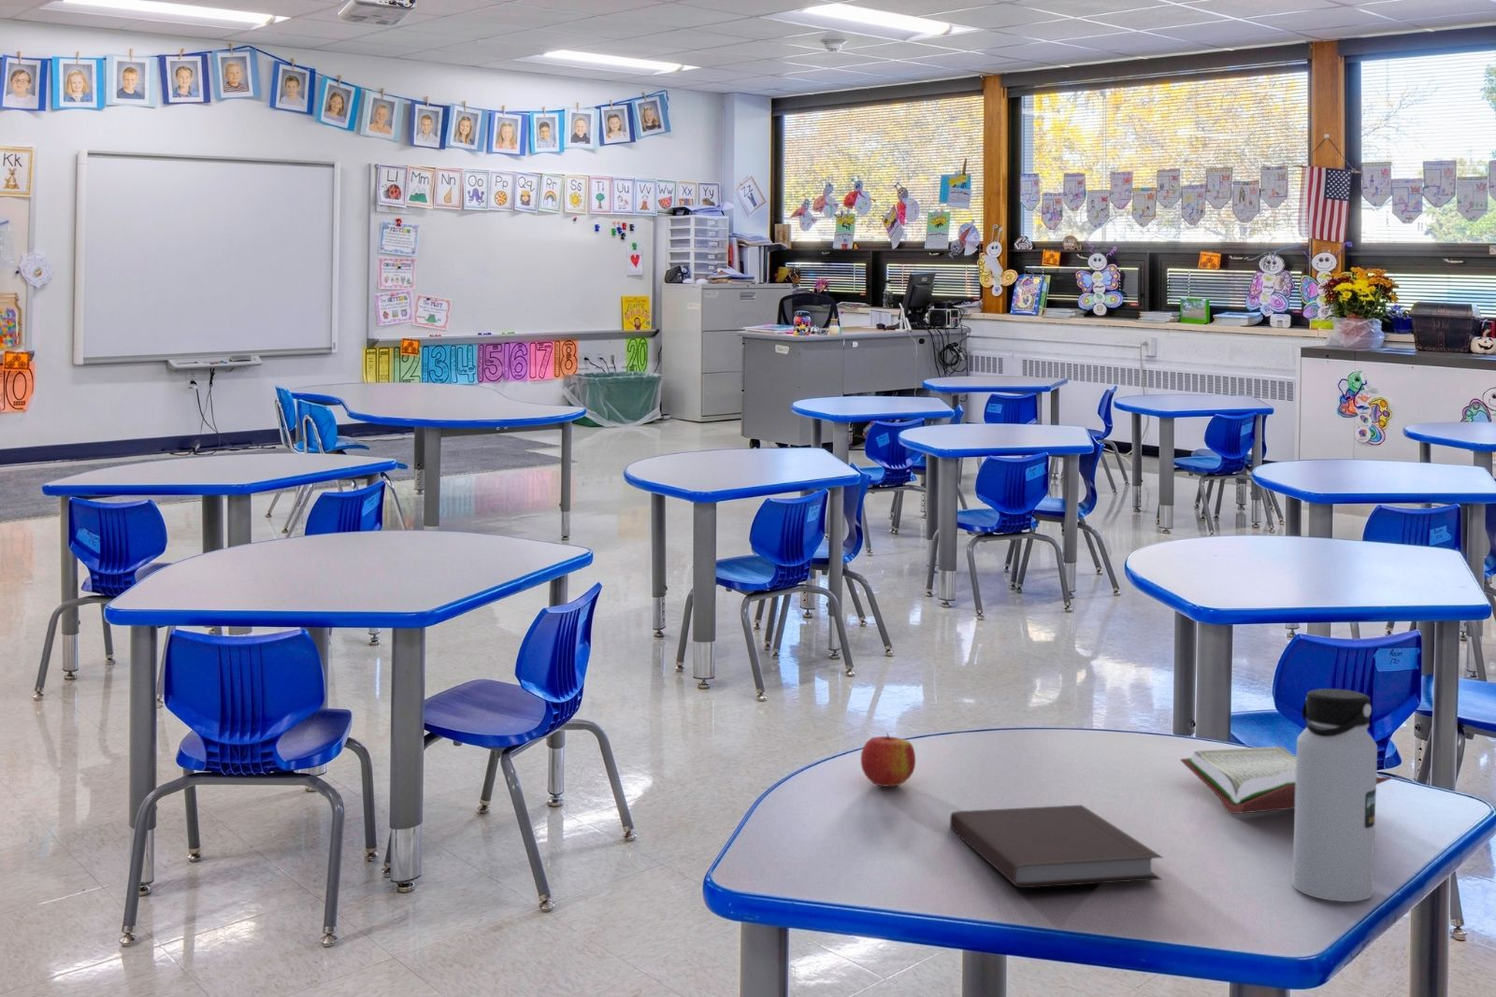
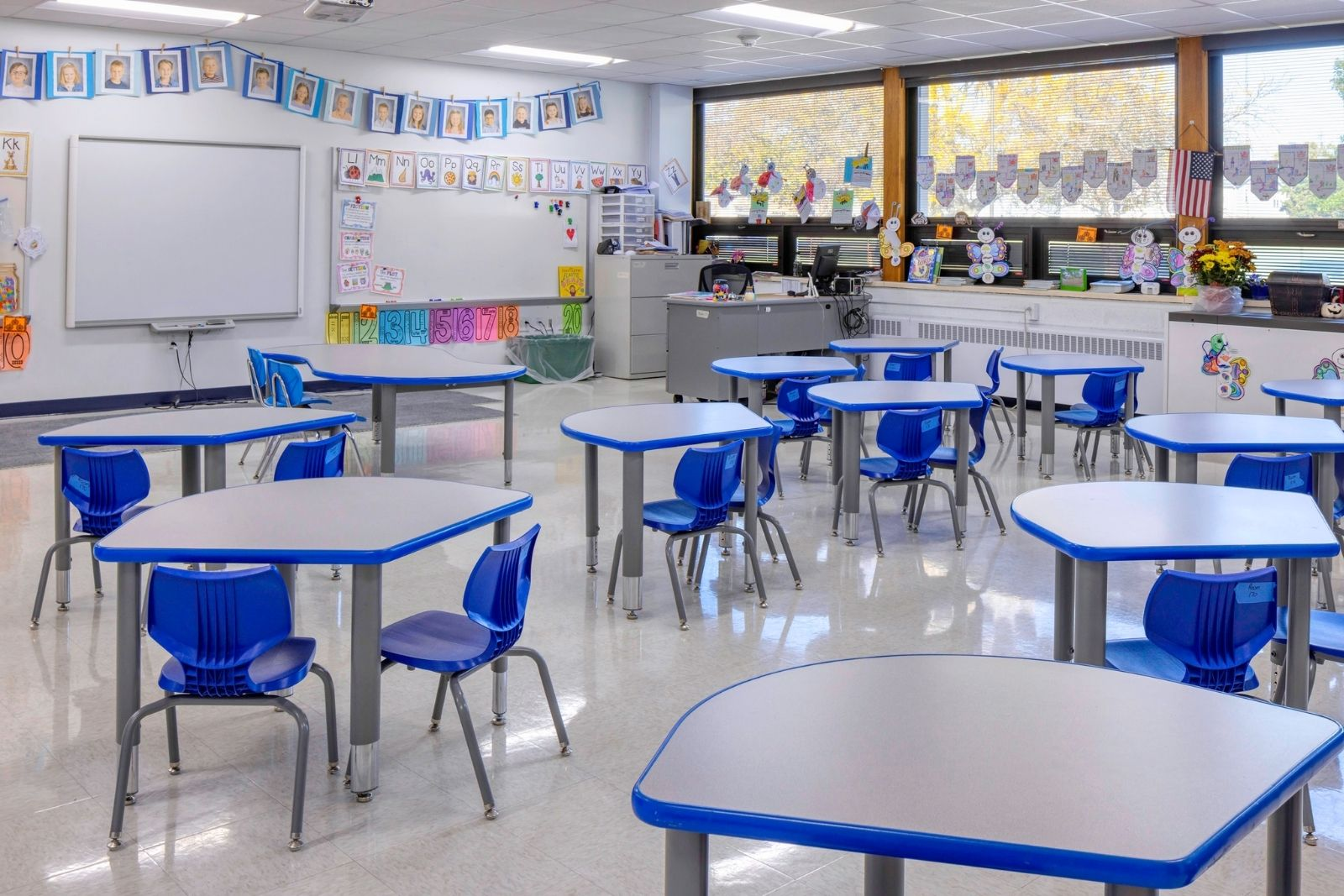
- book [1180,746,1392,815]
- water bottle [1292,688,1378,902]
- notebook [949,803,1163,889]
- apple [860,732,916,788]
